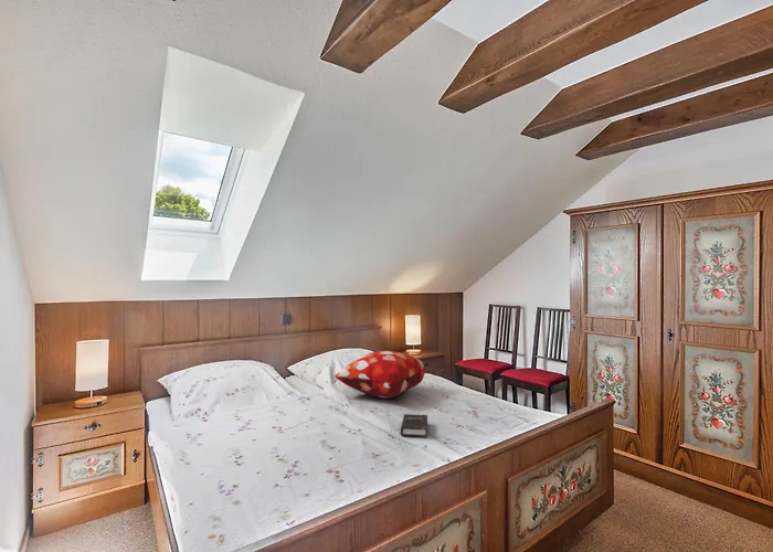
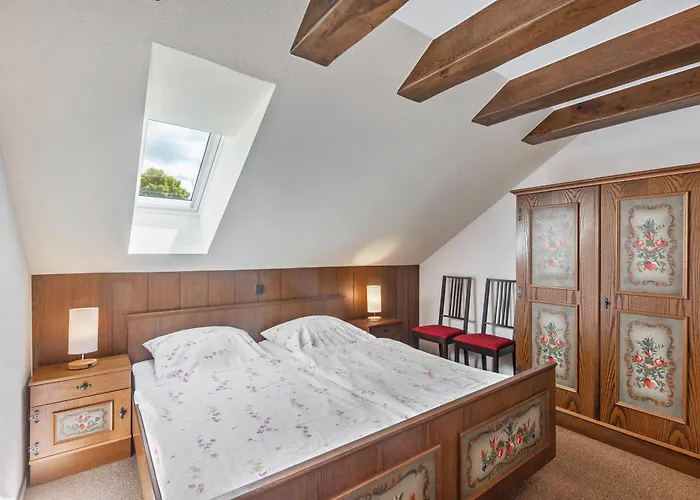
- decorative pillow [333,350,426,399]
- hardback book [400,413,428,438]
